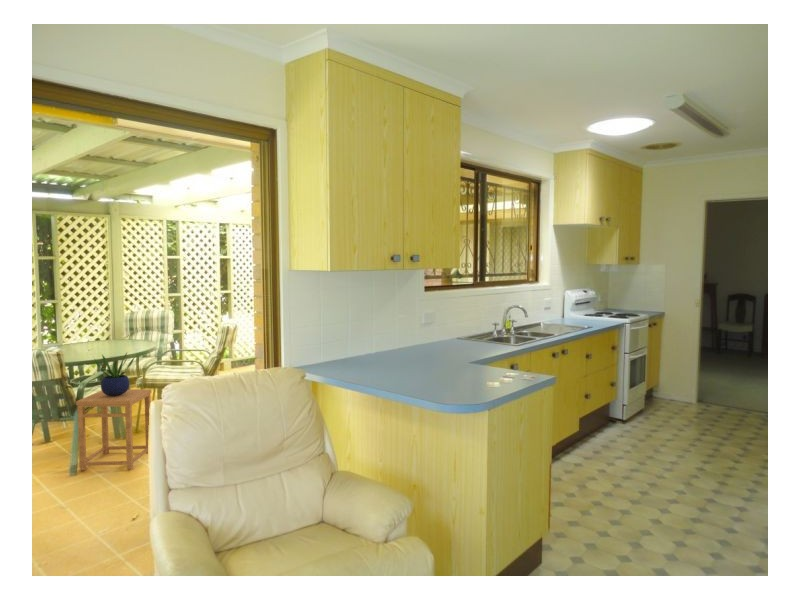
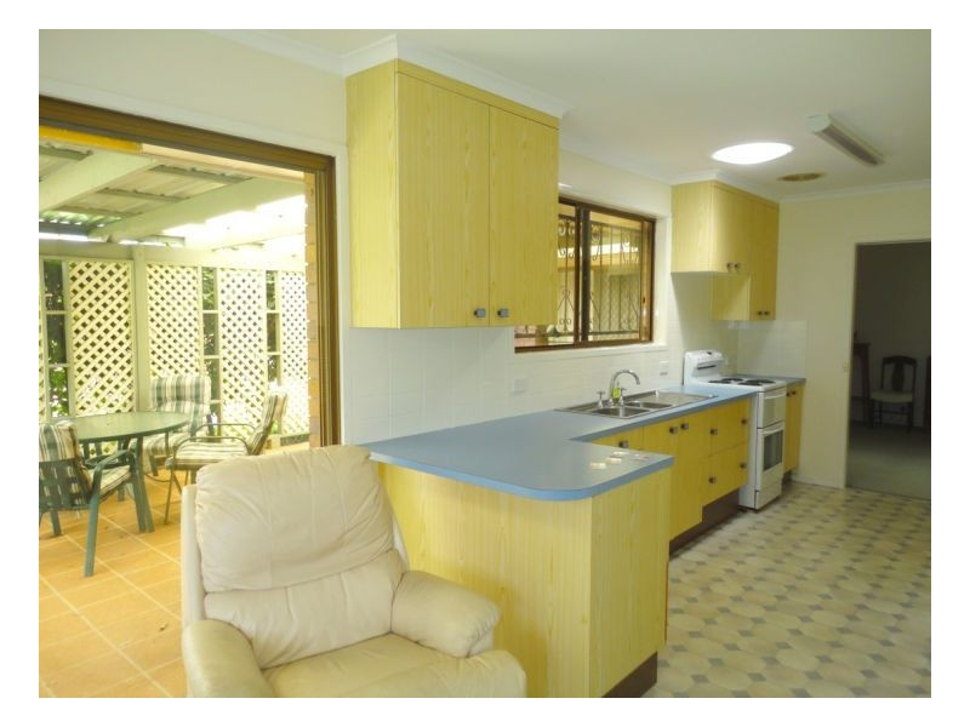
- potted plant [93,352,137,396]
- side table [75,388,153,471]
